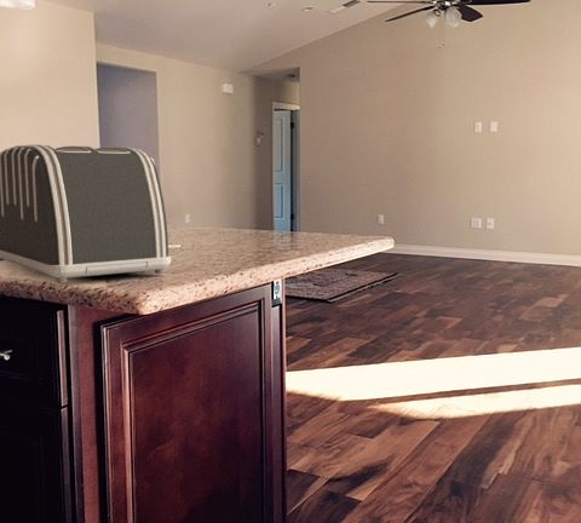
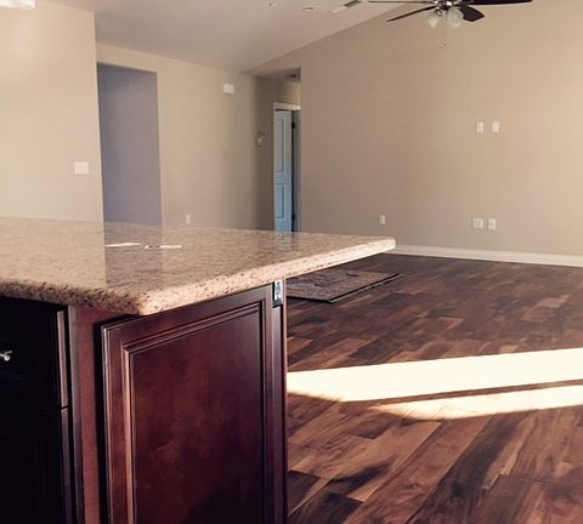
- toaster [0,143,172,285]
